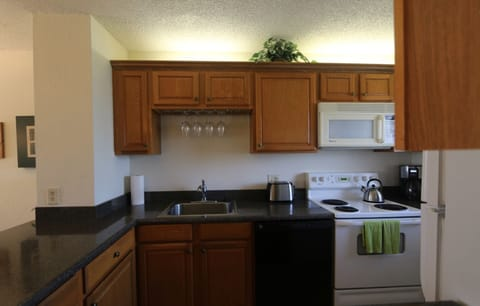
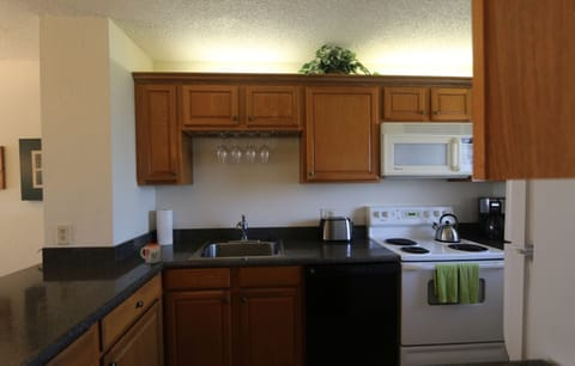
+ mug [139,243,162,264]
